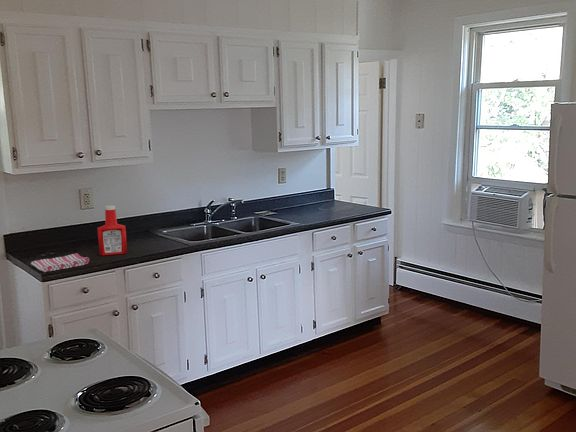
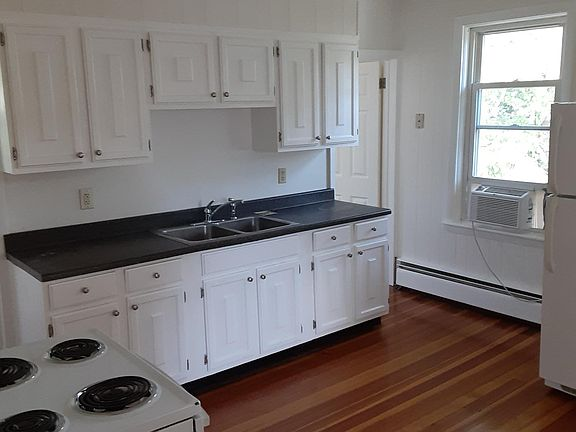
- soap bottle [97,204,128,257]
- dish towel [30,252,90,273]
